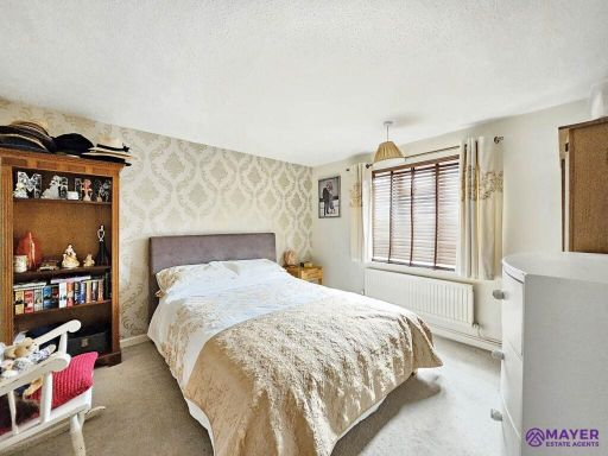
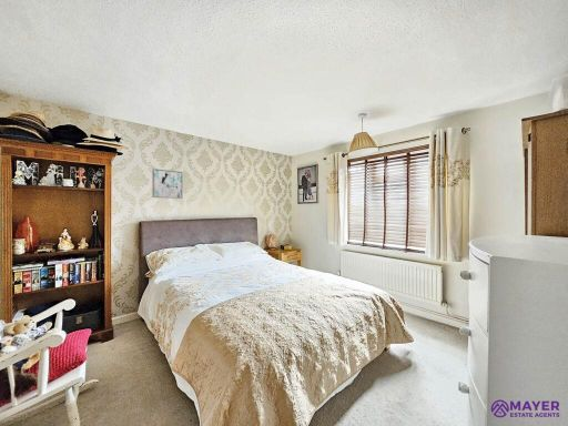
+ wall art [151,168,183,200]
